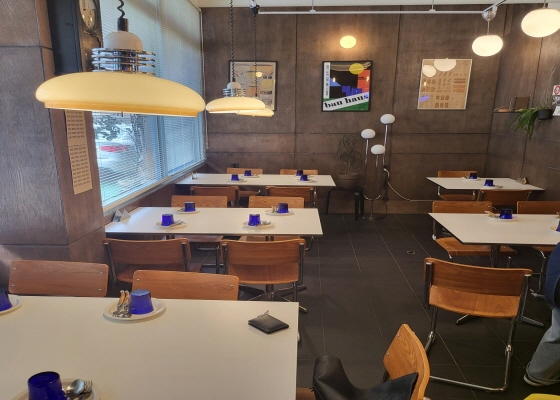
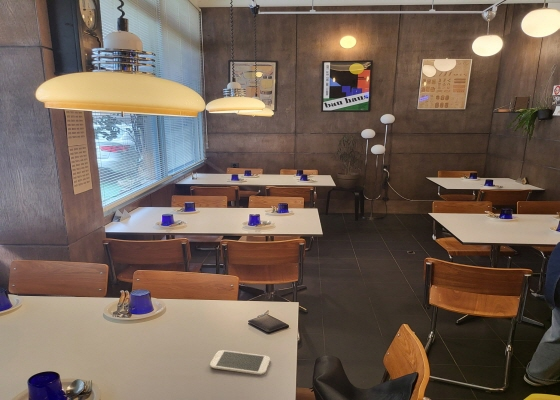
+ smartphone [209,349,271,376]
